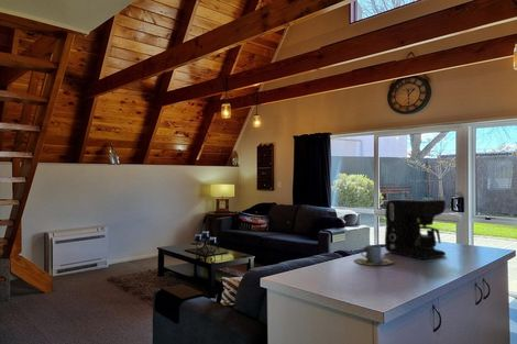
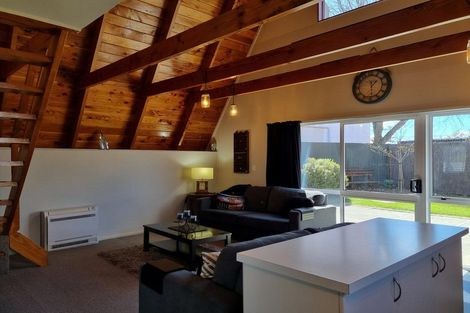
- coffee maker [384,198,447,260]
- cup [354,244,394,266]
